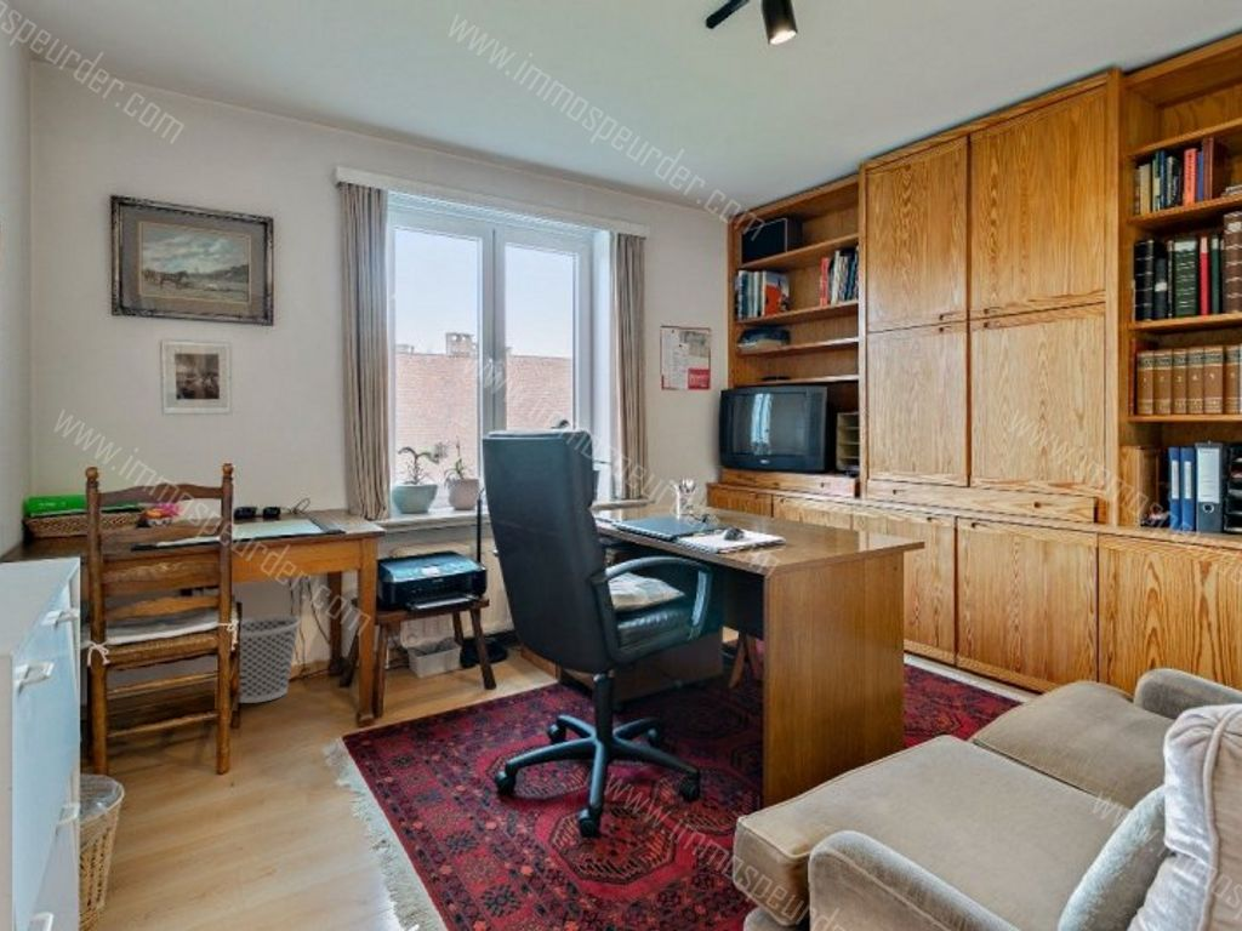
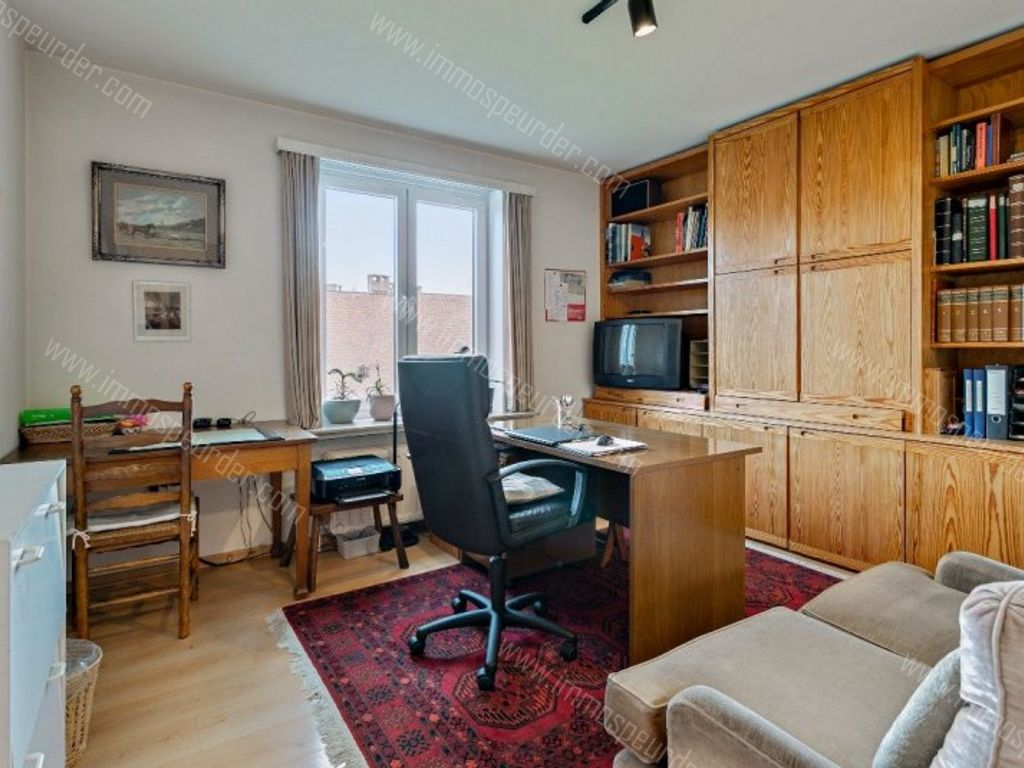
- wastebasket [238,615,301,704]
